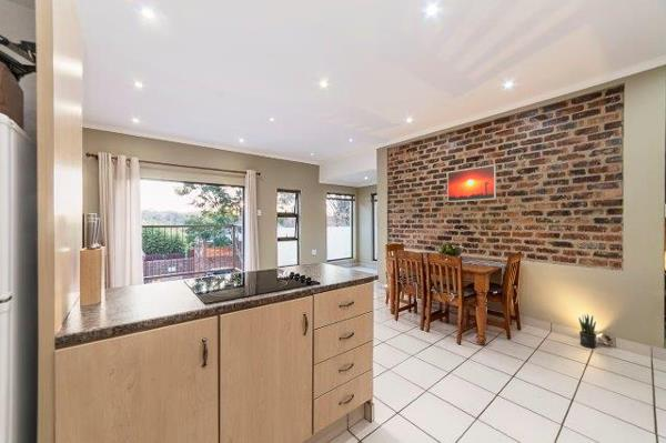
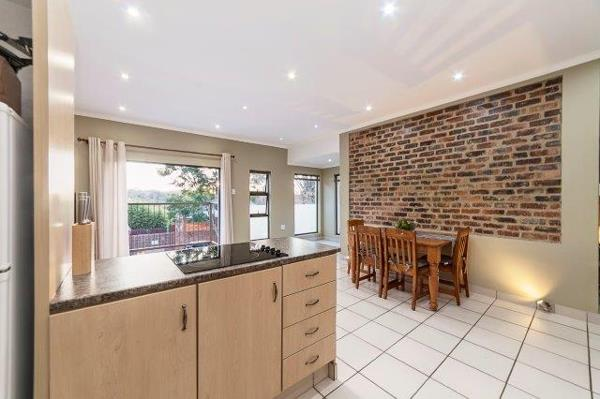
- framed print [446,164,497,203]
- potted plant [578,313,598,349]
